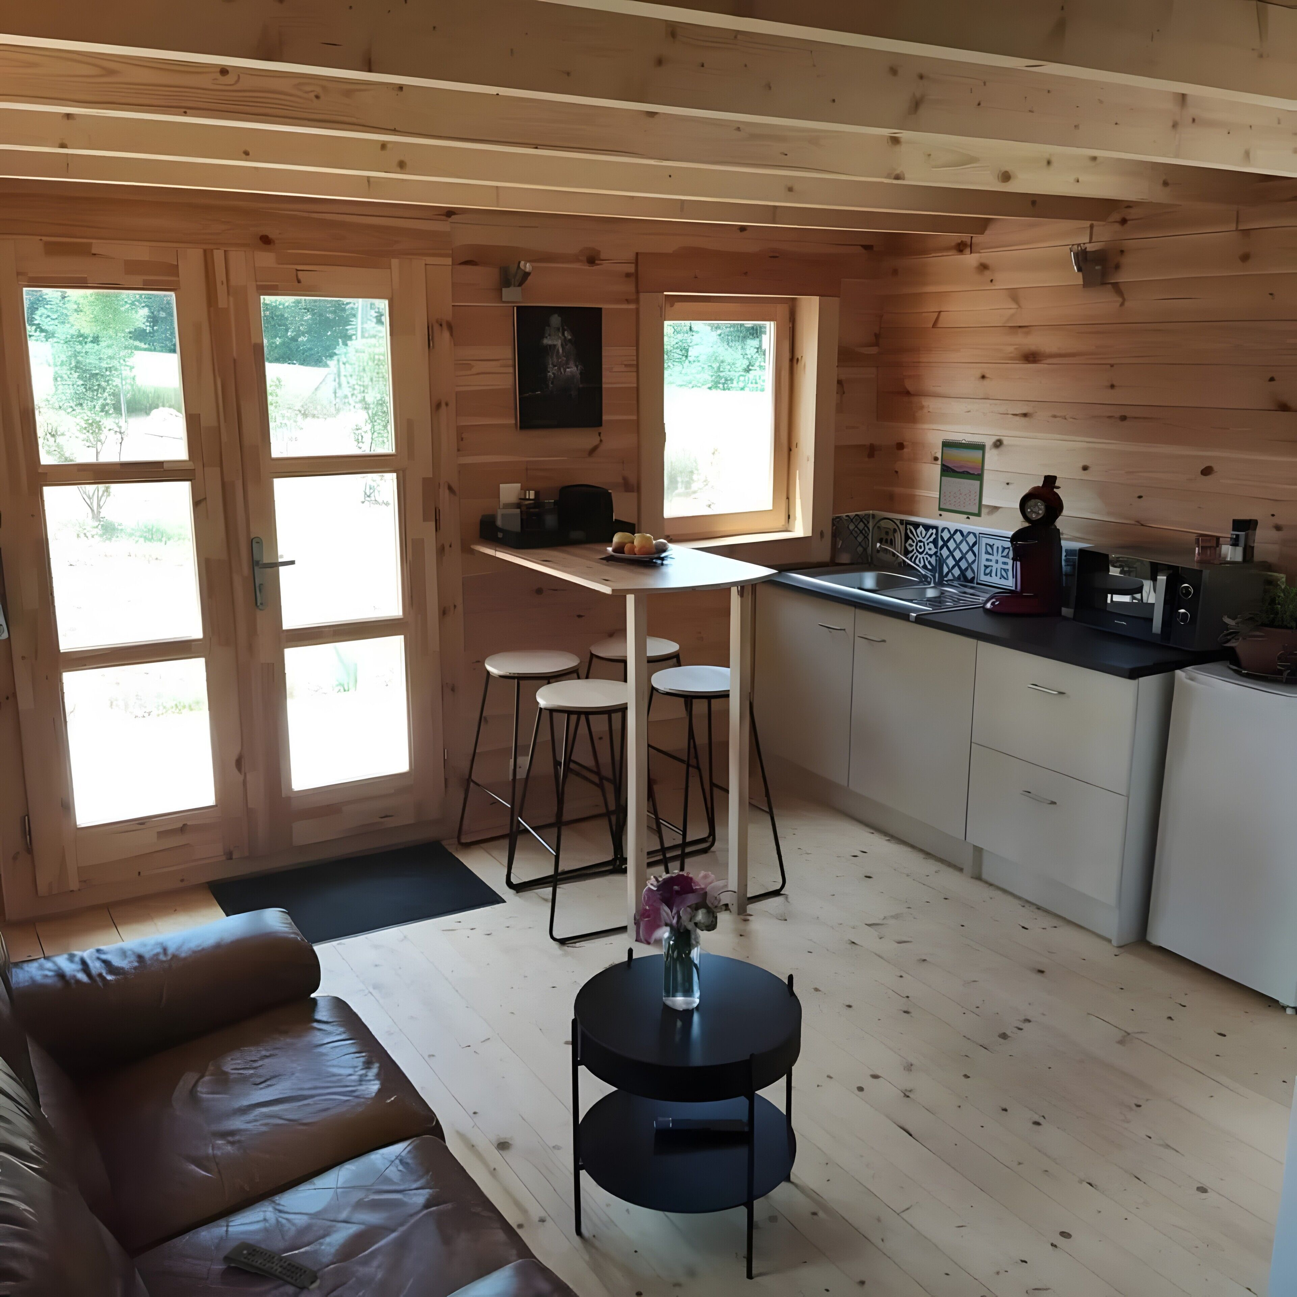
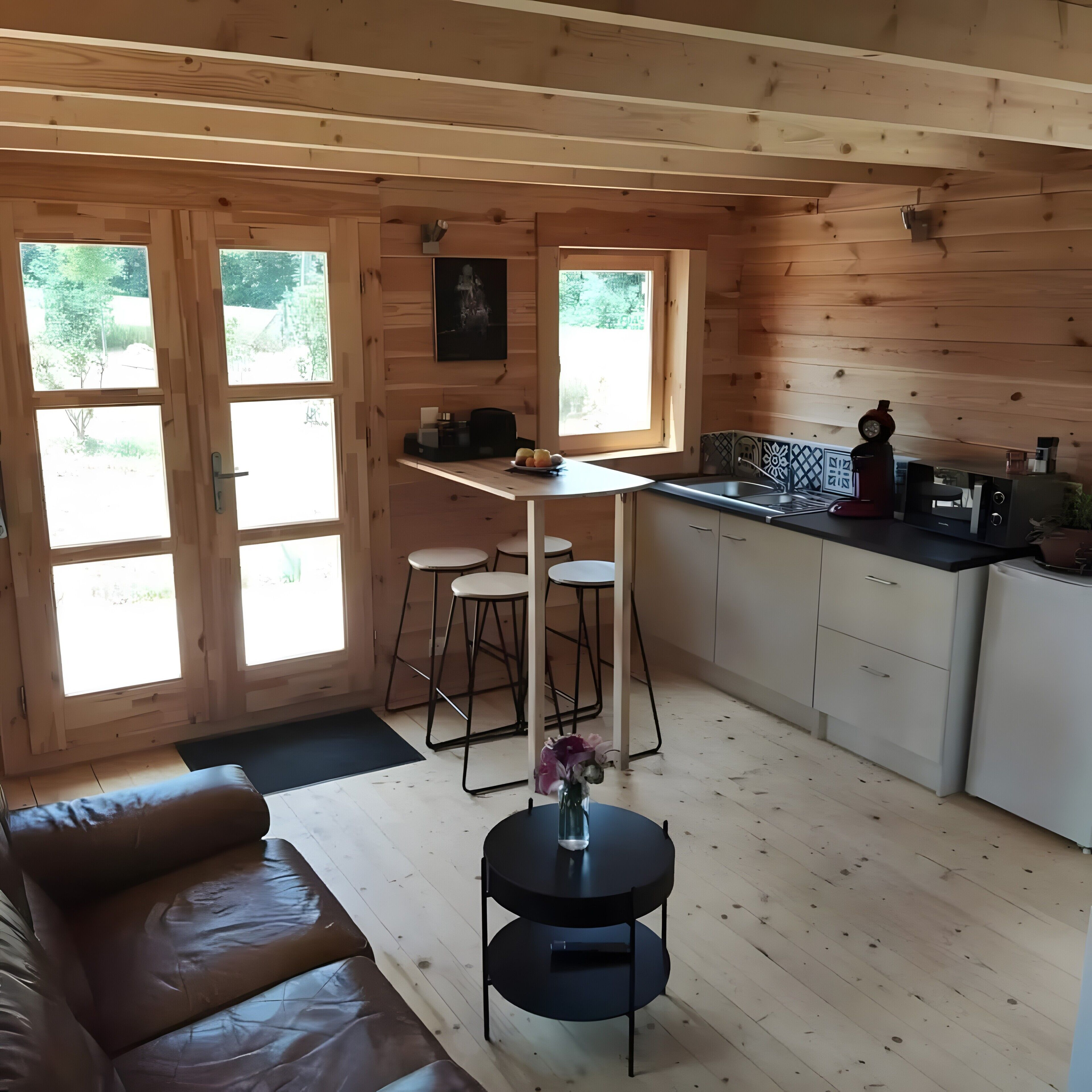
- remote control [222,1241,321,1291]
- calendar [938,438,986,518]
